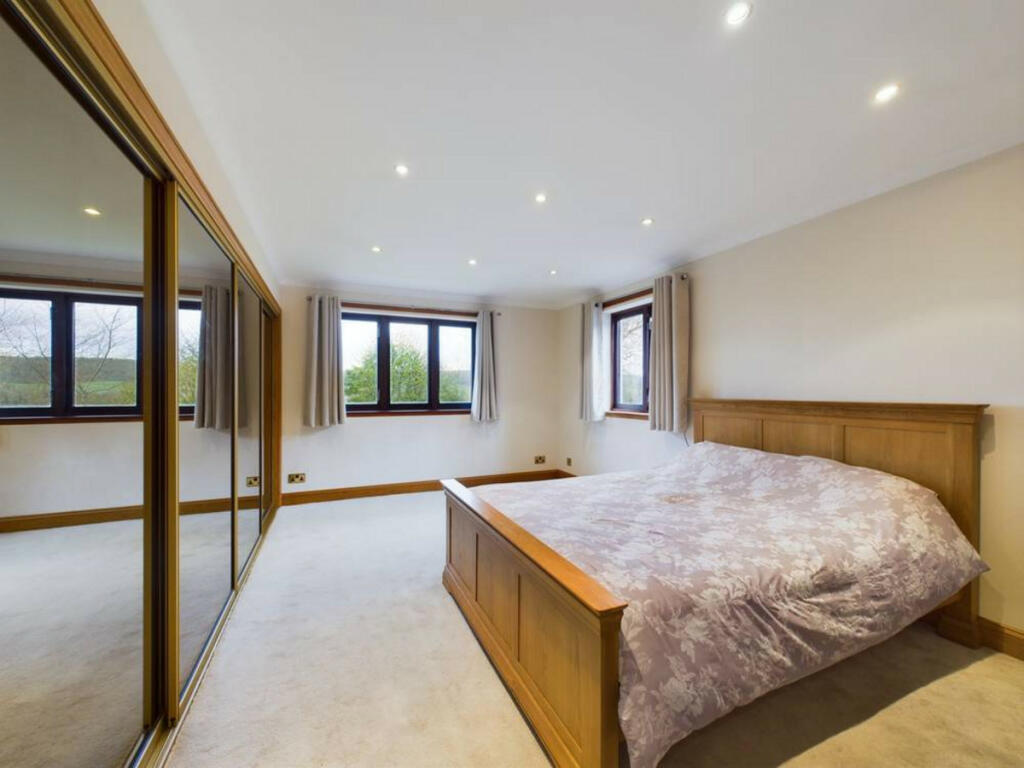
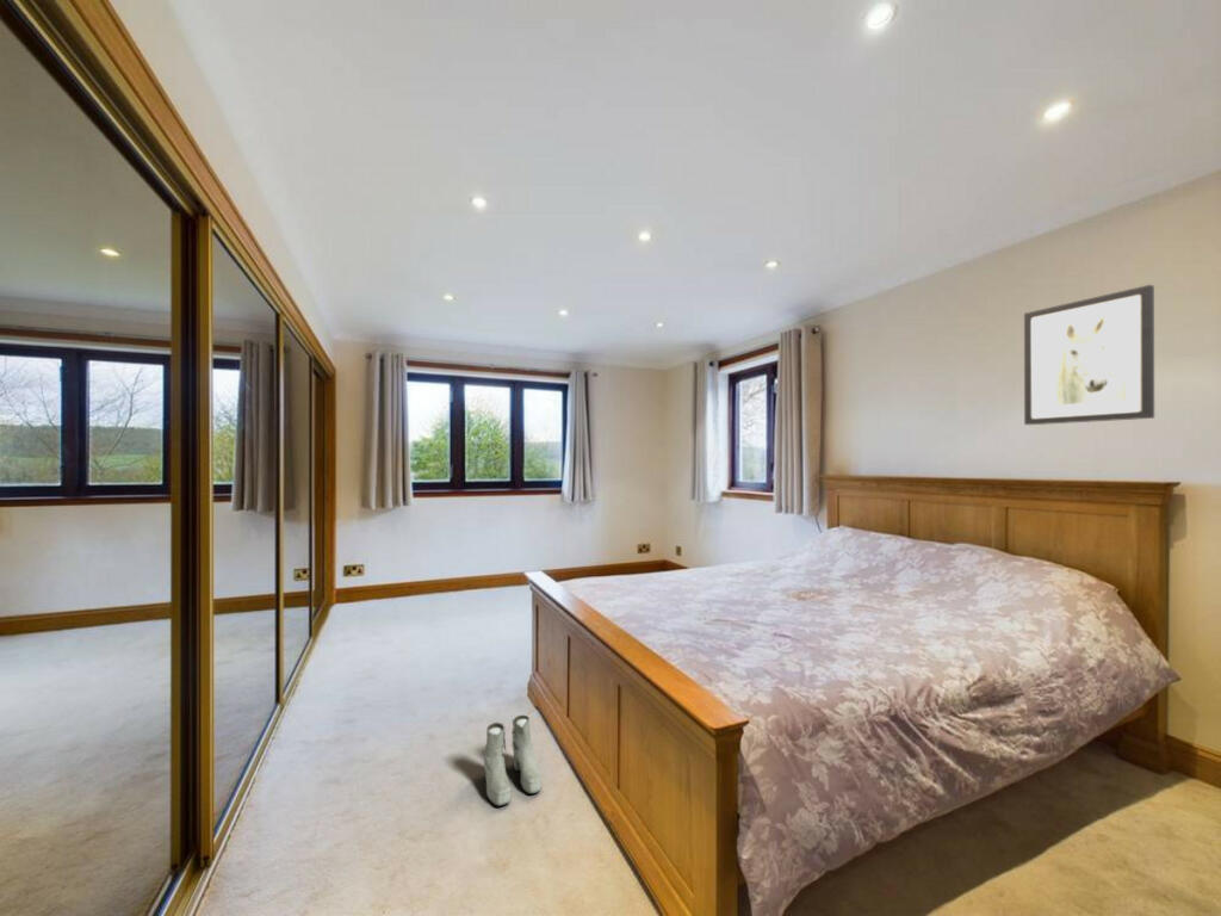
+ wall art [1023,284,1155,426]
+ boots [482,714,543,807]
